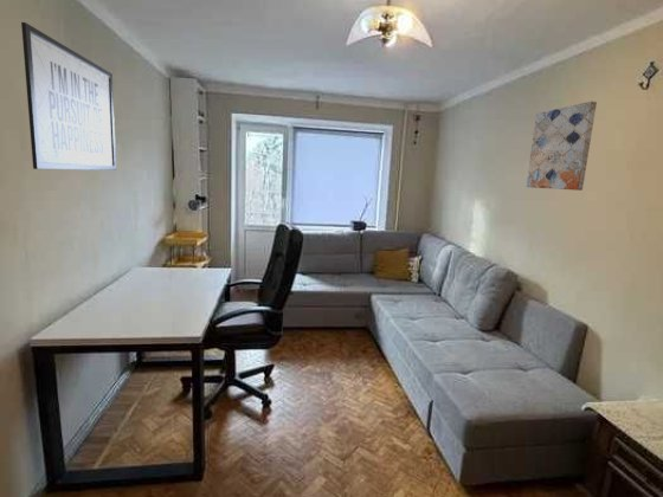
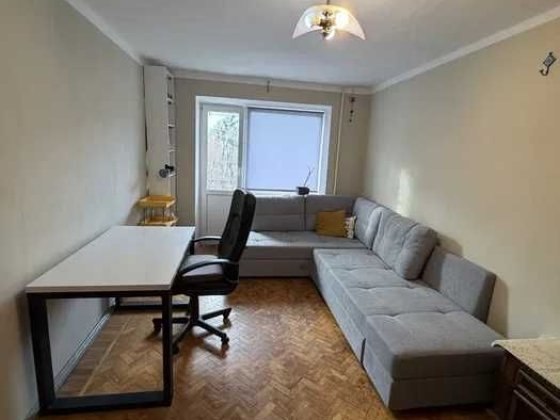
- mirror [20,21,117,172]
- wall art [526,101,598,192]
